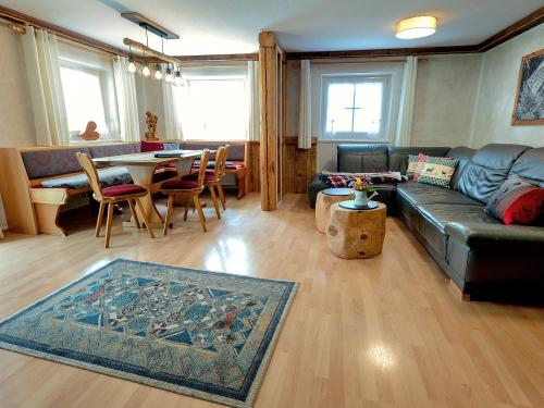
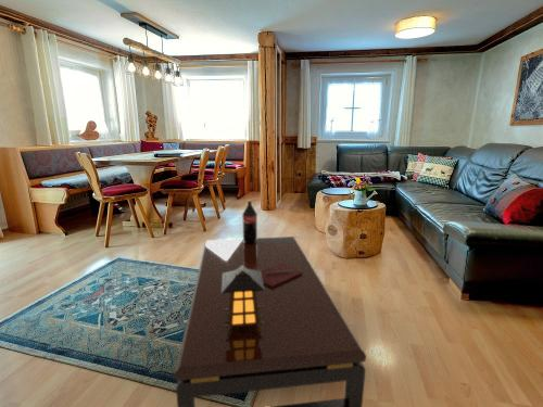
+ coffee table [174,200,367,407]
